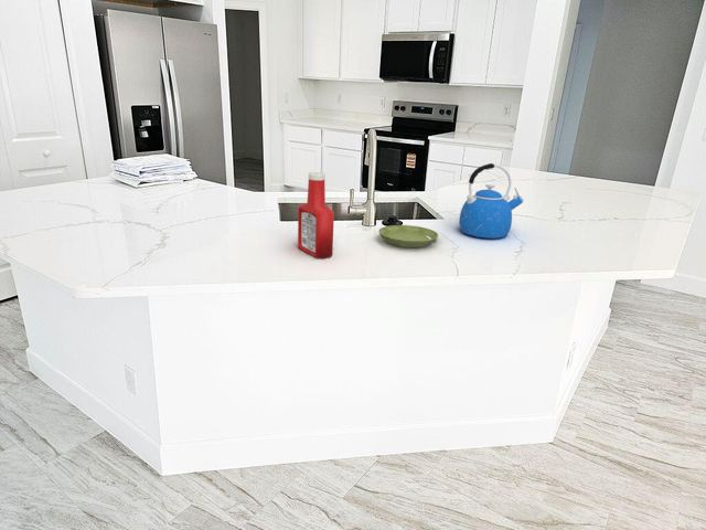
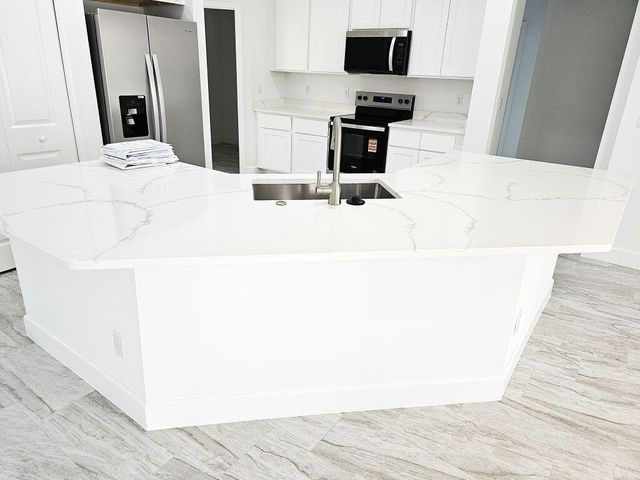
- kettle [458,162,524,240]
- soap bottle [297,171,335,259]
- saucer [377,224,439,248]
